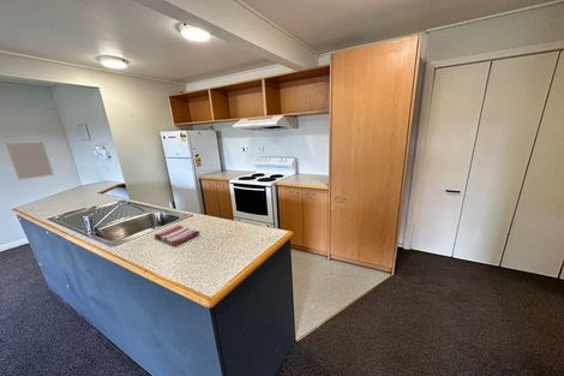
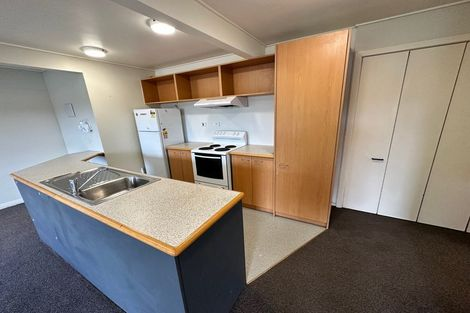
- wall art [5,141,55,180]
- dish towel [152,223,200,246]
